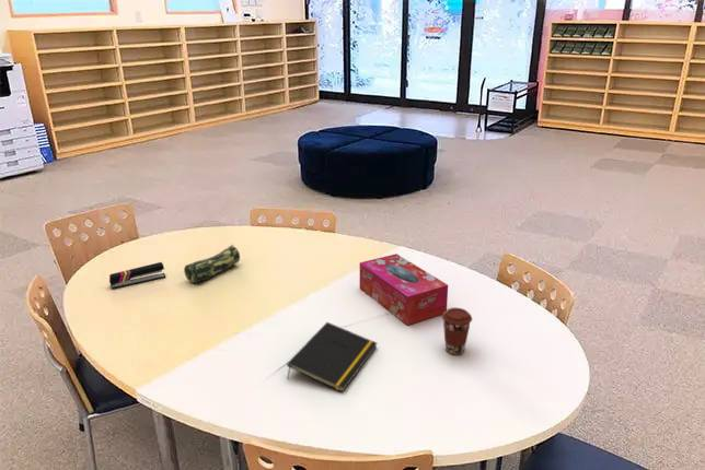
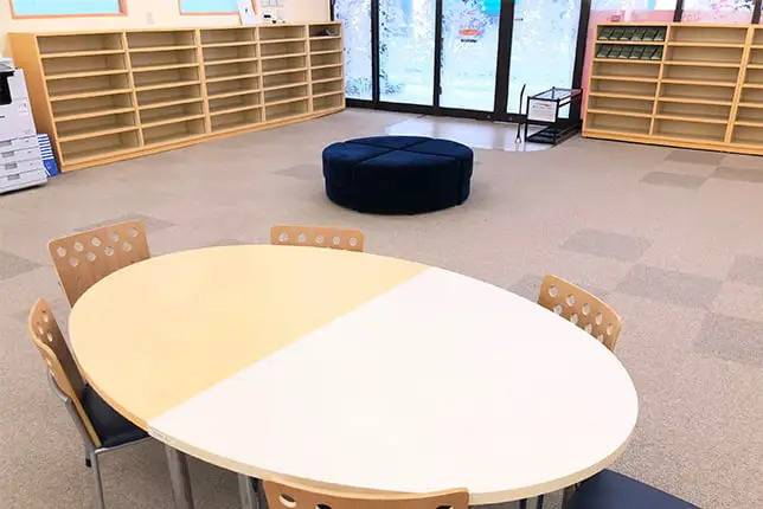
- stapler [108,261,166,290]
- tissue box [359,252,449,327]
- pencil case [183,244,241,284]
- coffee cup [441,307,473,356]
- notepad [286,321,378,392]
